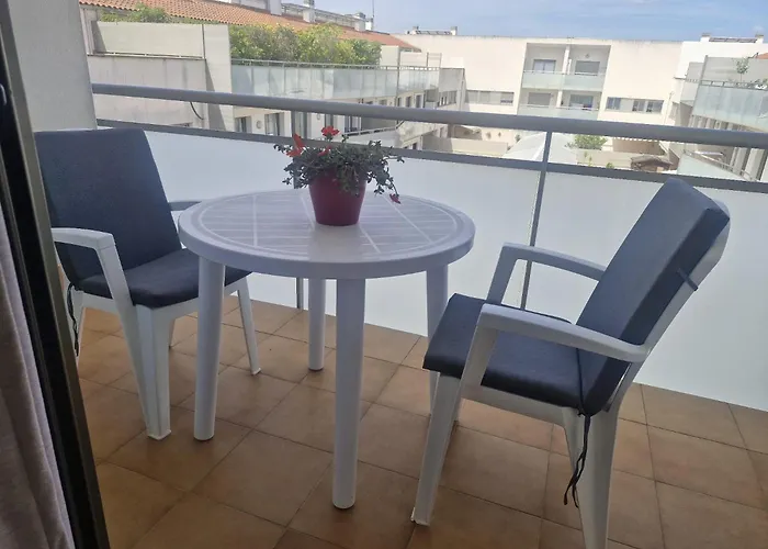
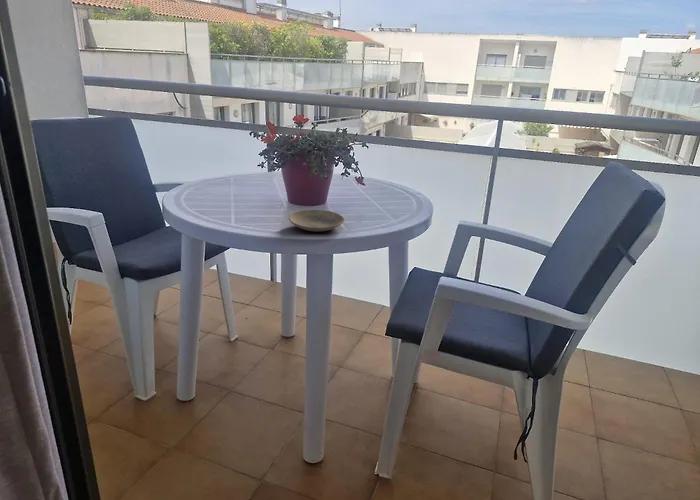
+ plate [288,209,345,233]
